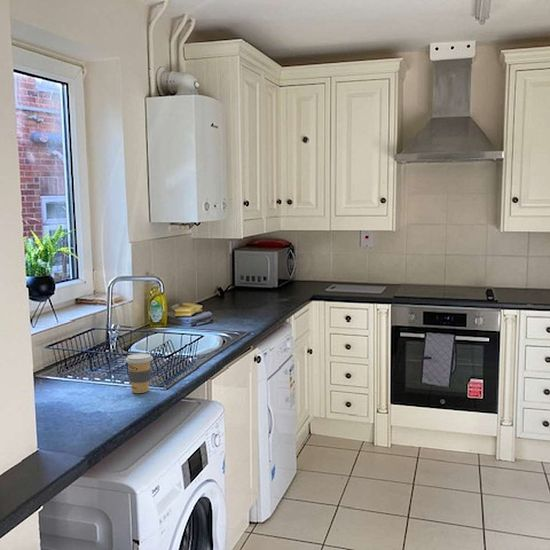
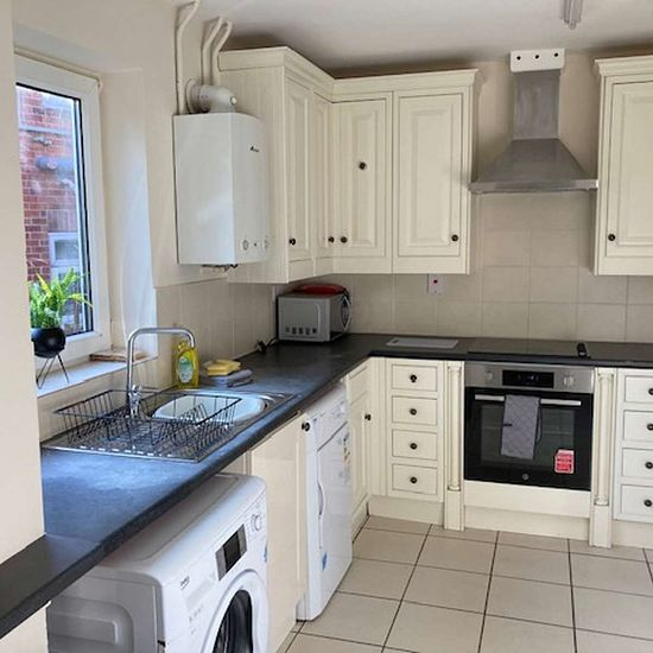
- coffee cup [125,352,154,394]
